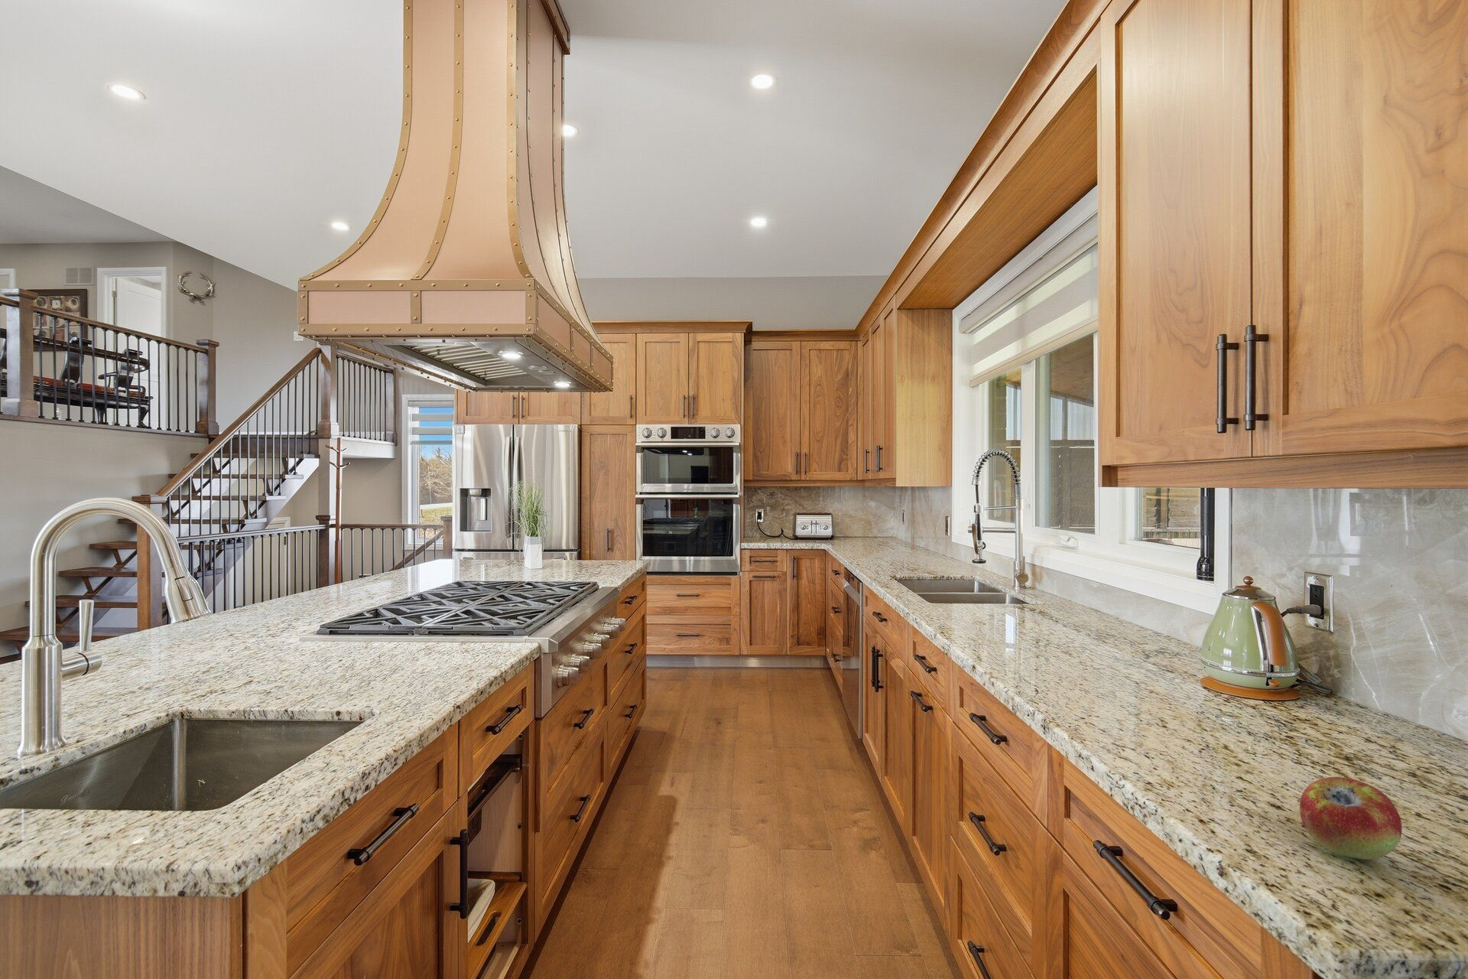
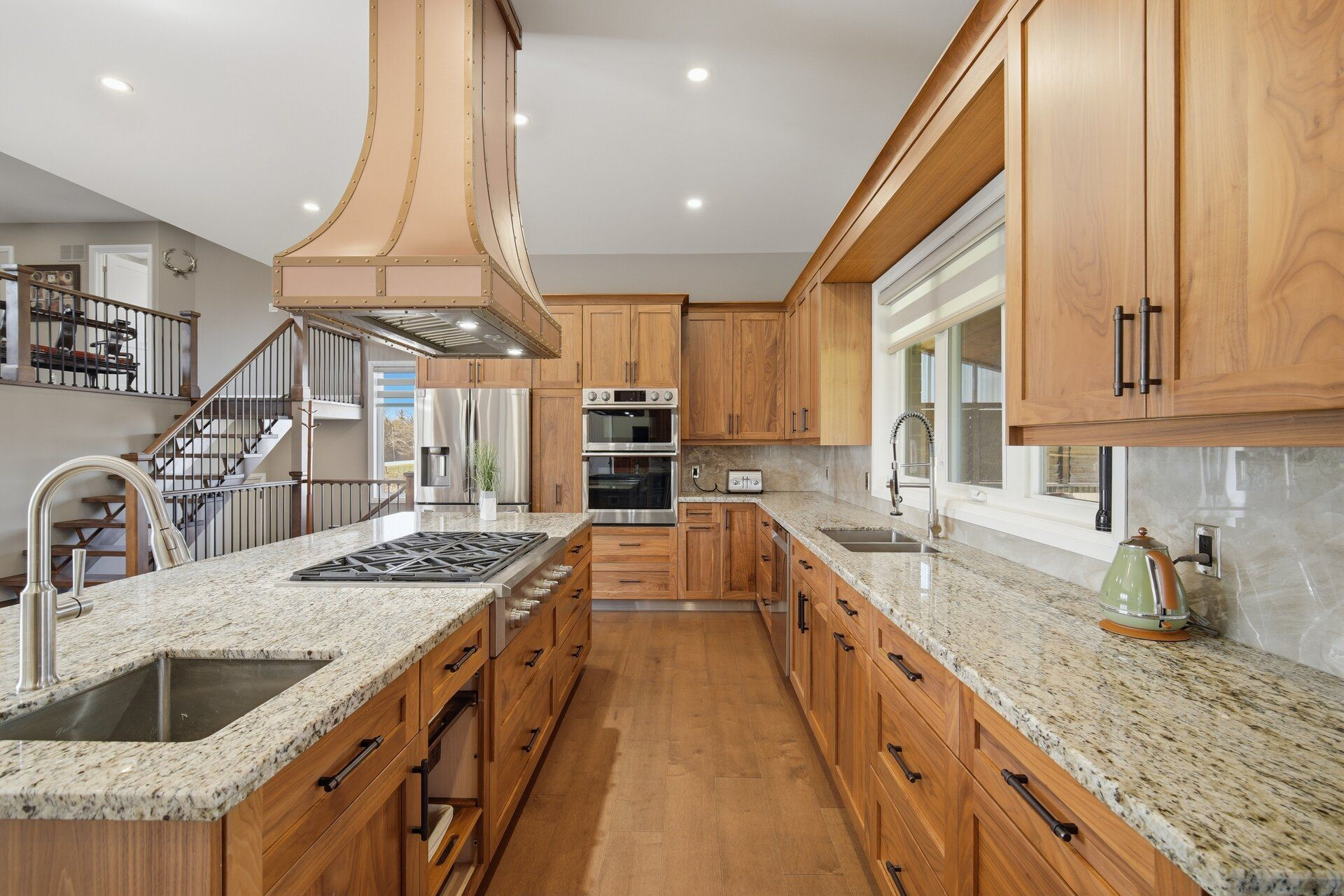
- fruit [1299,776,1402,860]
